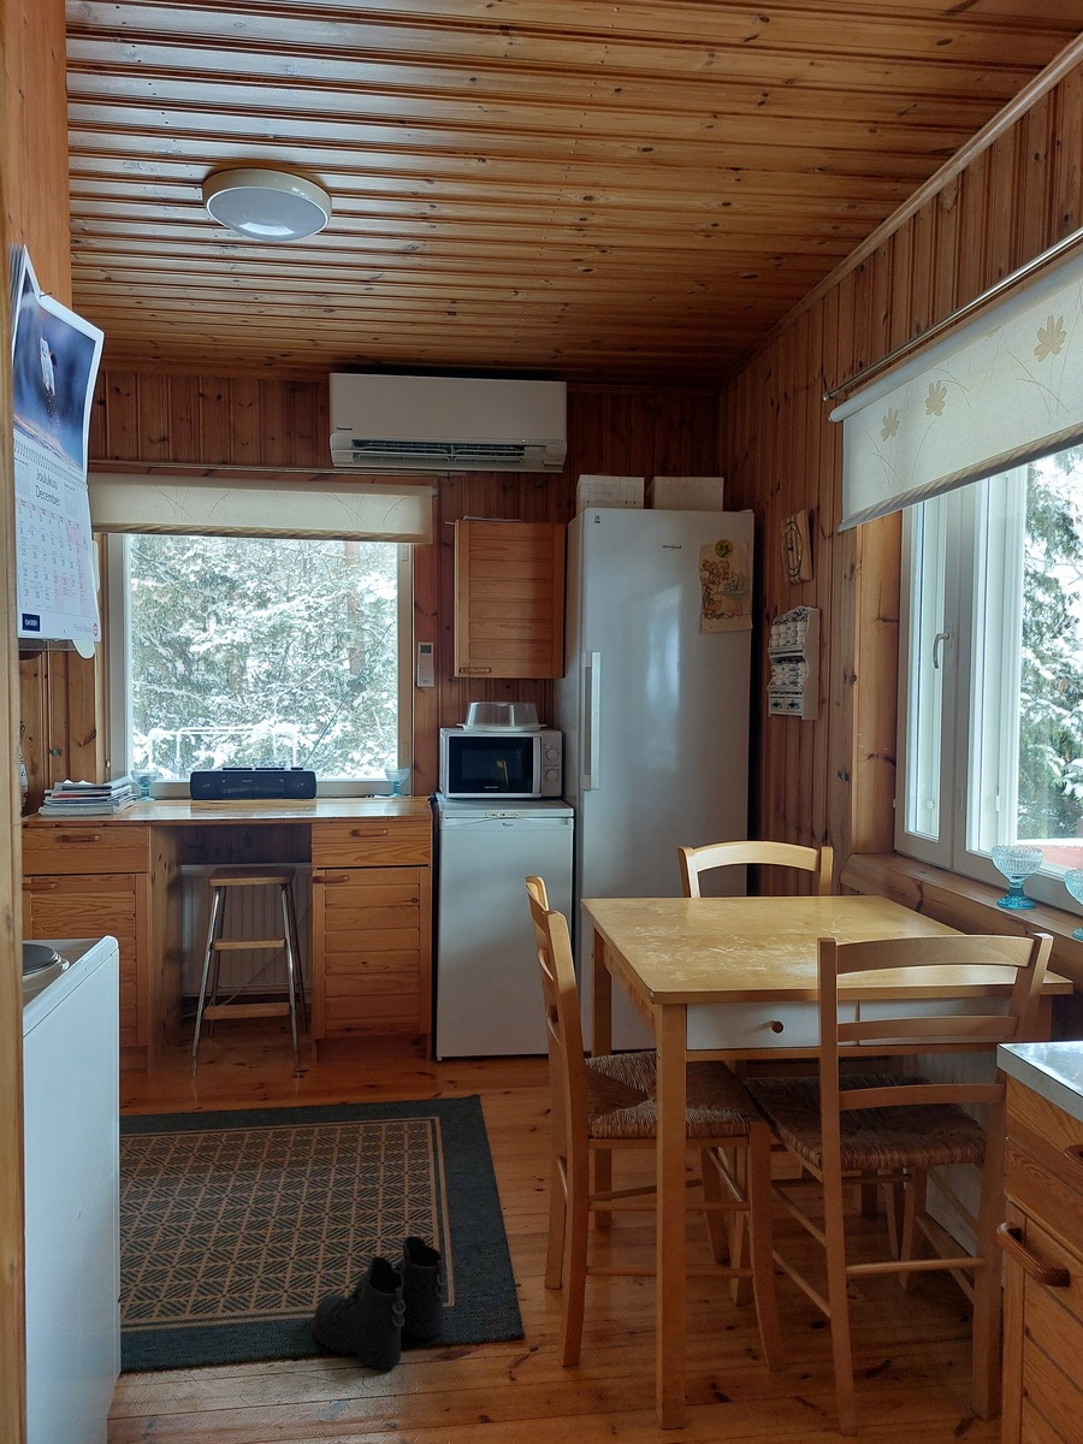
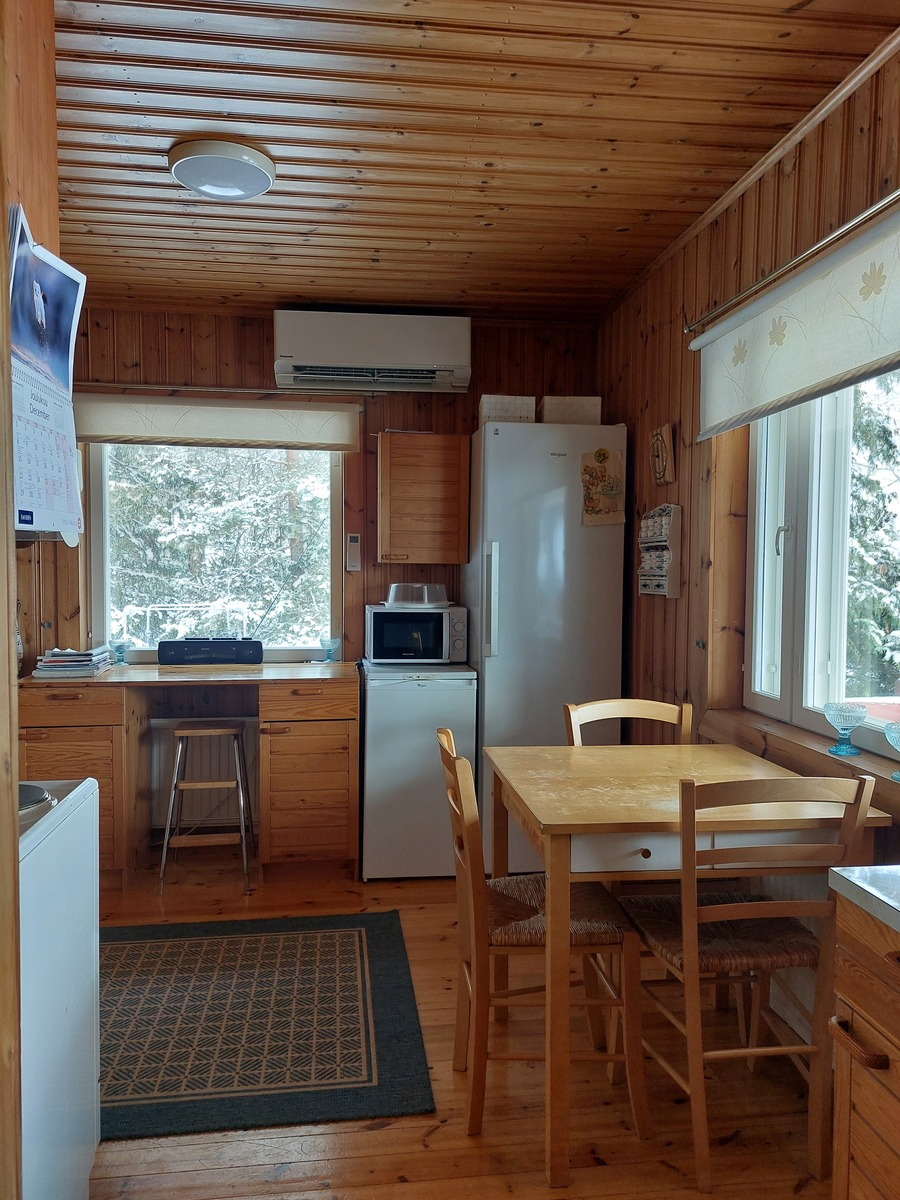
- boots [312,1235,449,1371]
